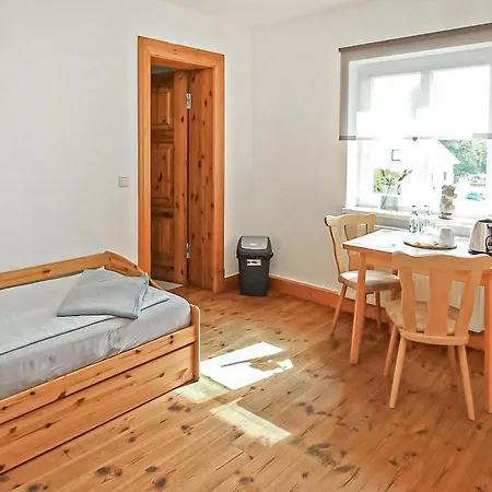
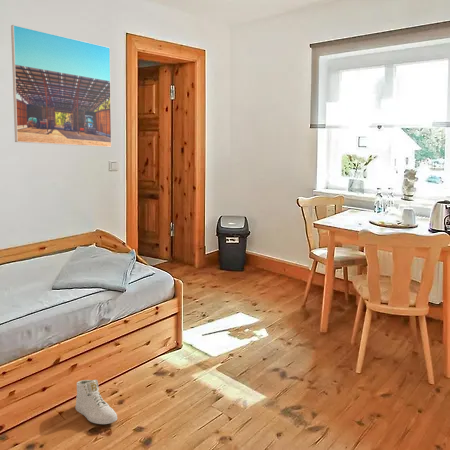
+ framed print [10,24,112,148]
+ sneaker [75,379,118,425]
